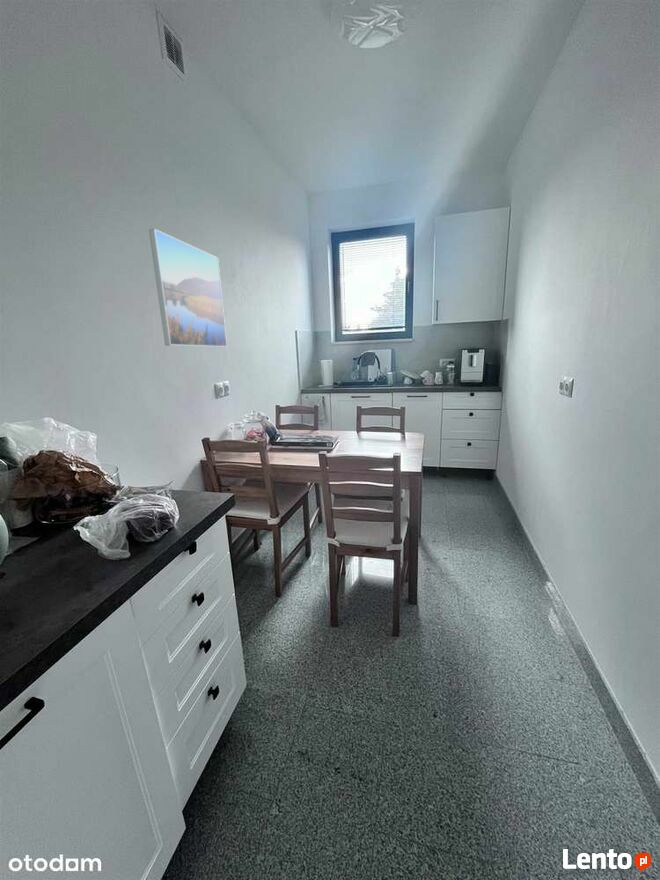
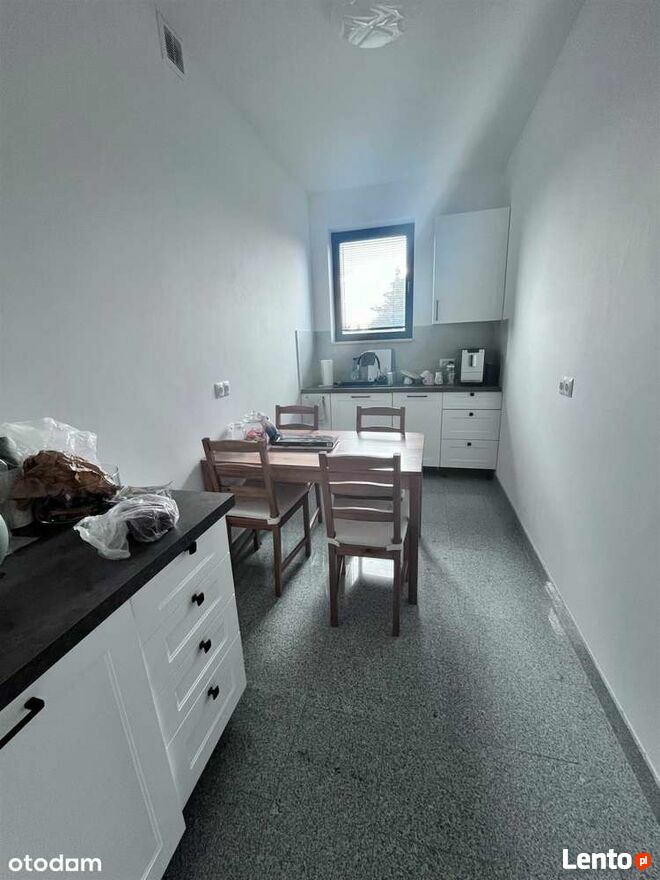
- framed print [148,228,228,348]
